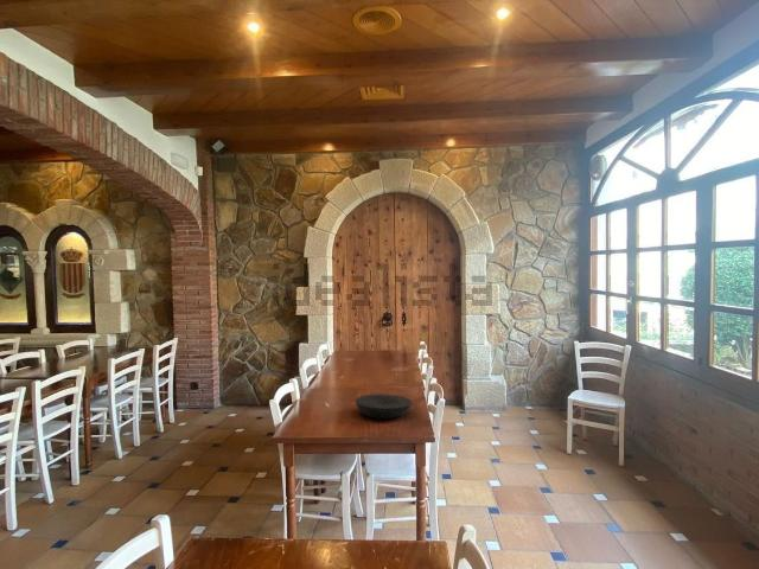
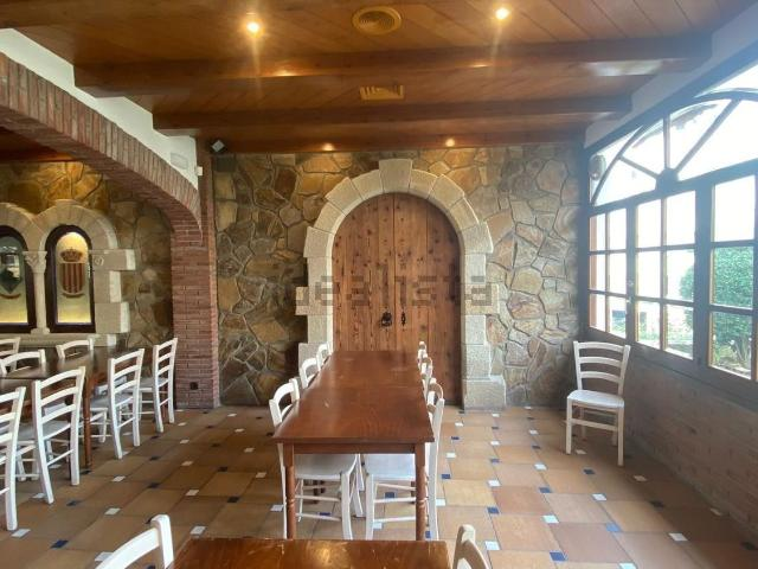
- plate [355,394,413,420]
